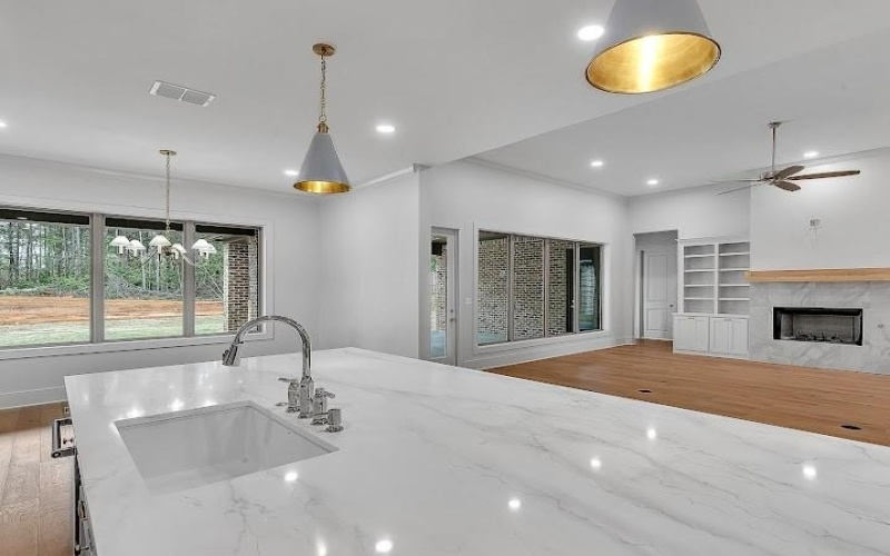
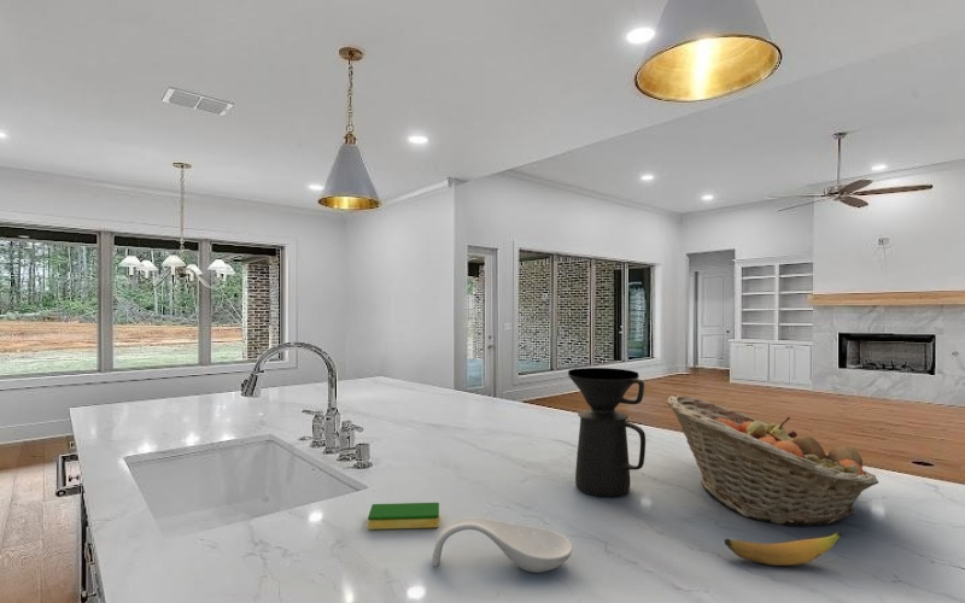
+ spoon rest [431,516,574,574]
+ coffee maker [567,367,647,498]
+ dish sponge [367,502,440,531]
+ fruit basket [666,394,879,527]
+ banana [724,531,843,567]
